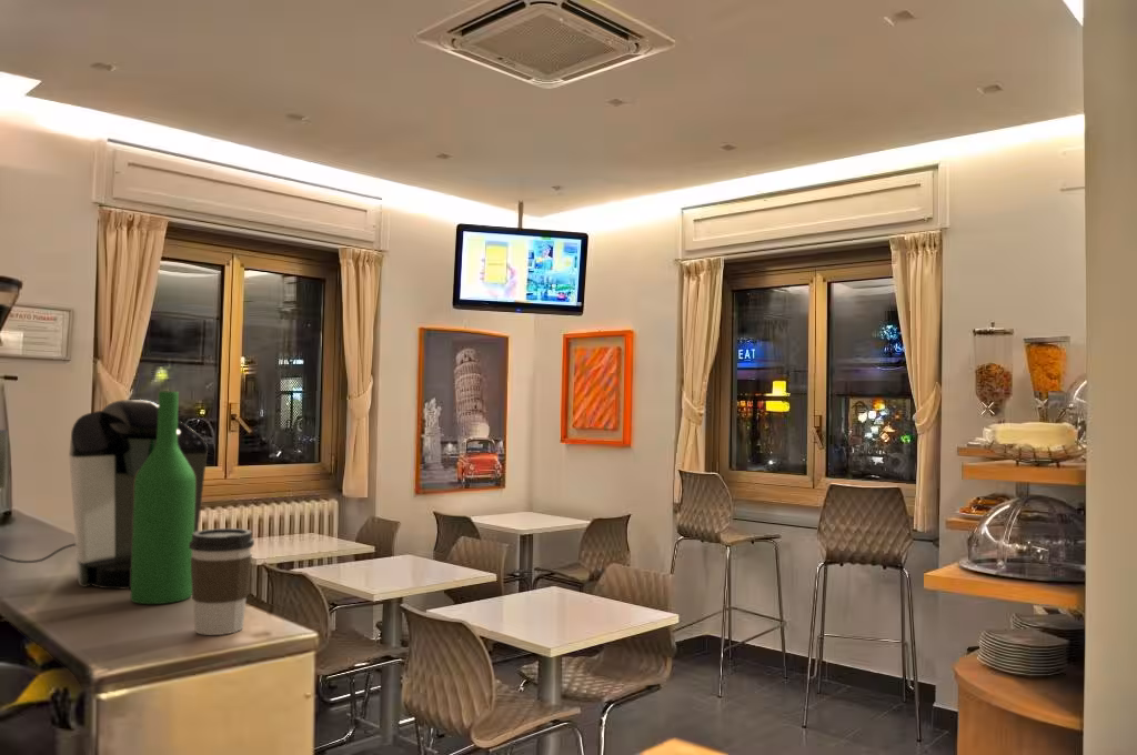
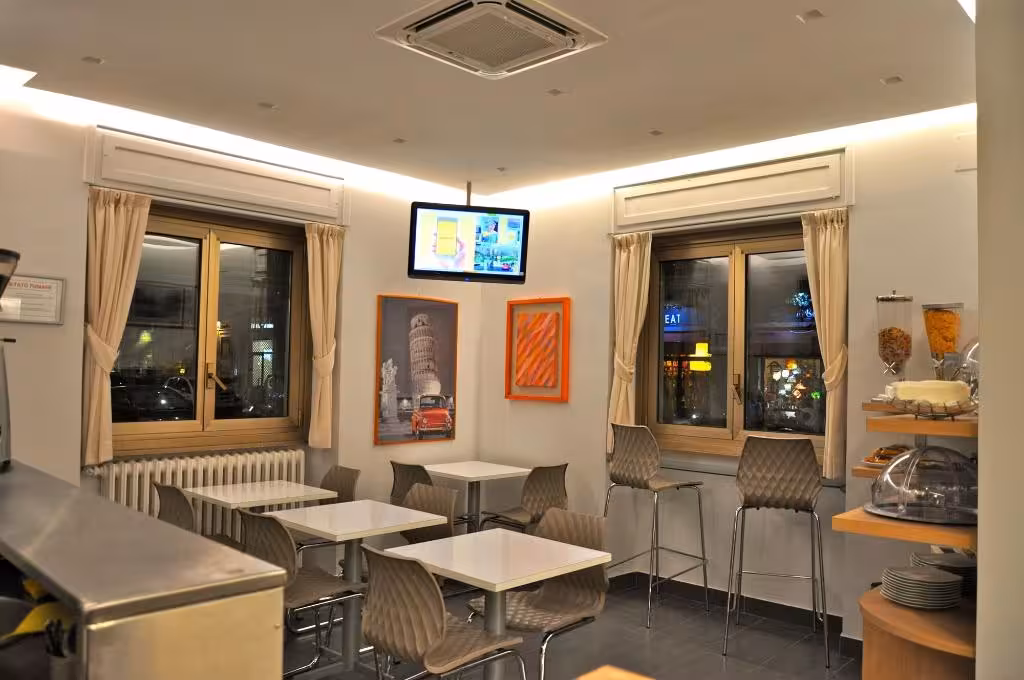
- coffee cup [189,527,255,636]
- coffee maker [0,399,209,590]
- wine bottle [130,391,195,605]
